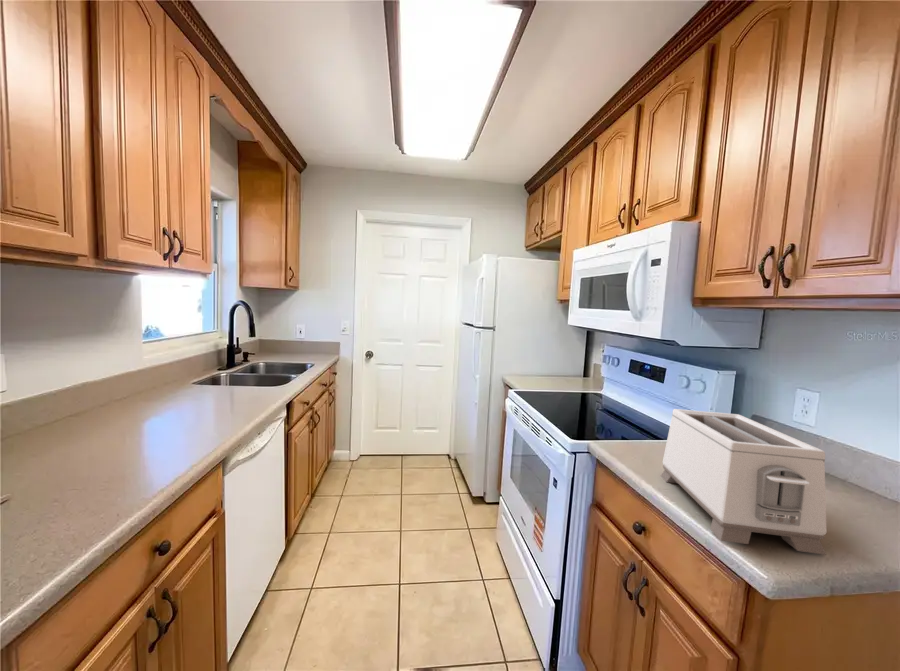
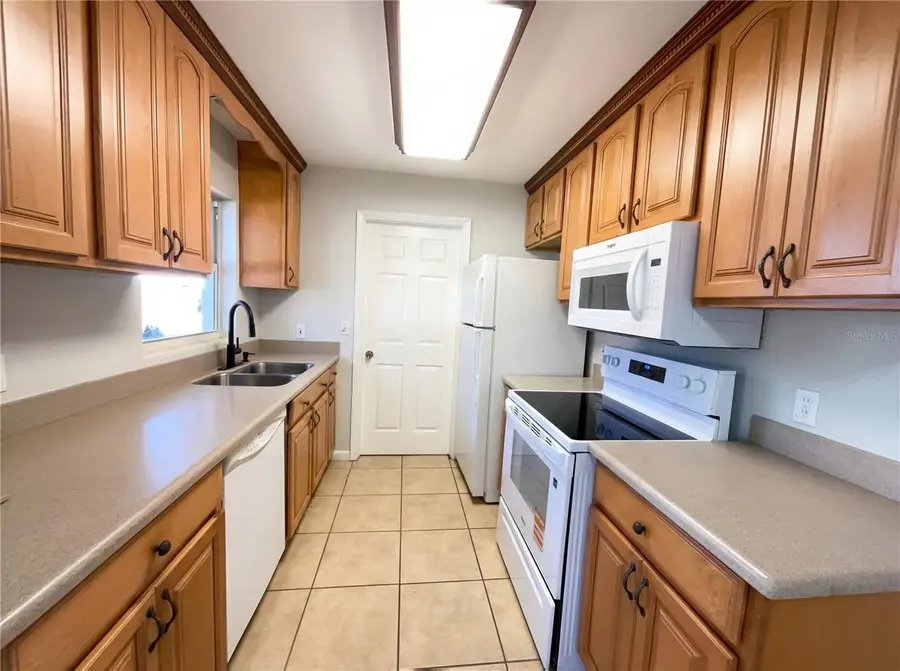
- toaster [659,408,828,556]
